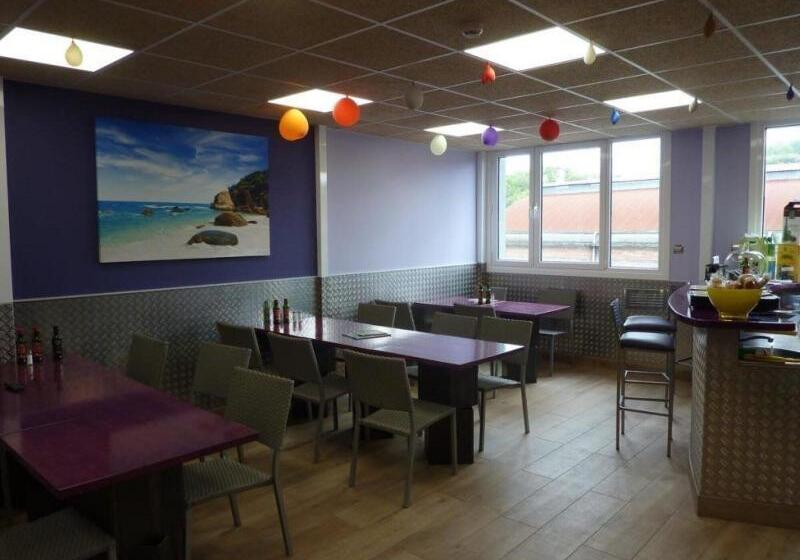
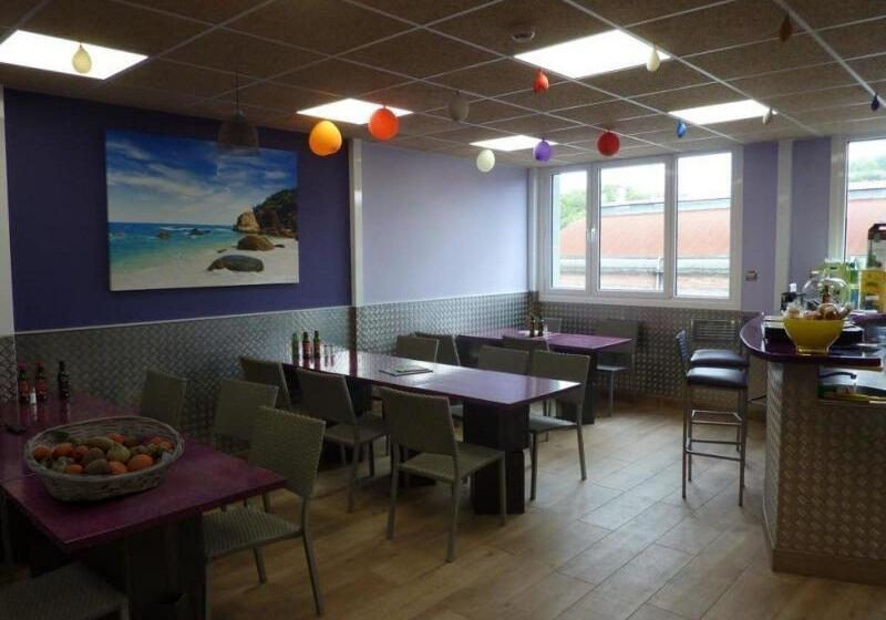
+ pendant lamp [215,68,262,158]
+ fruit basket [22,415,185,504]
